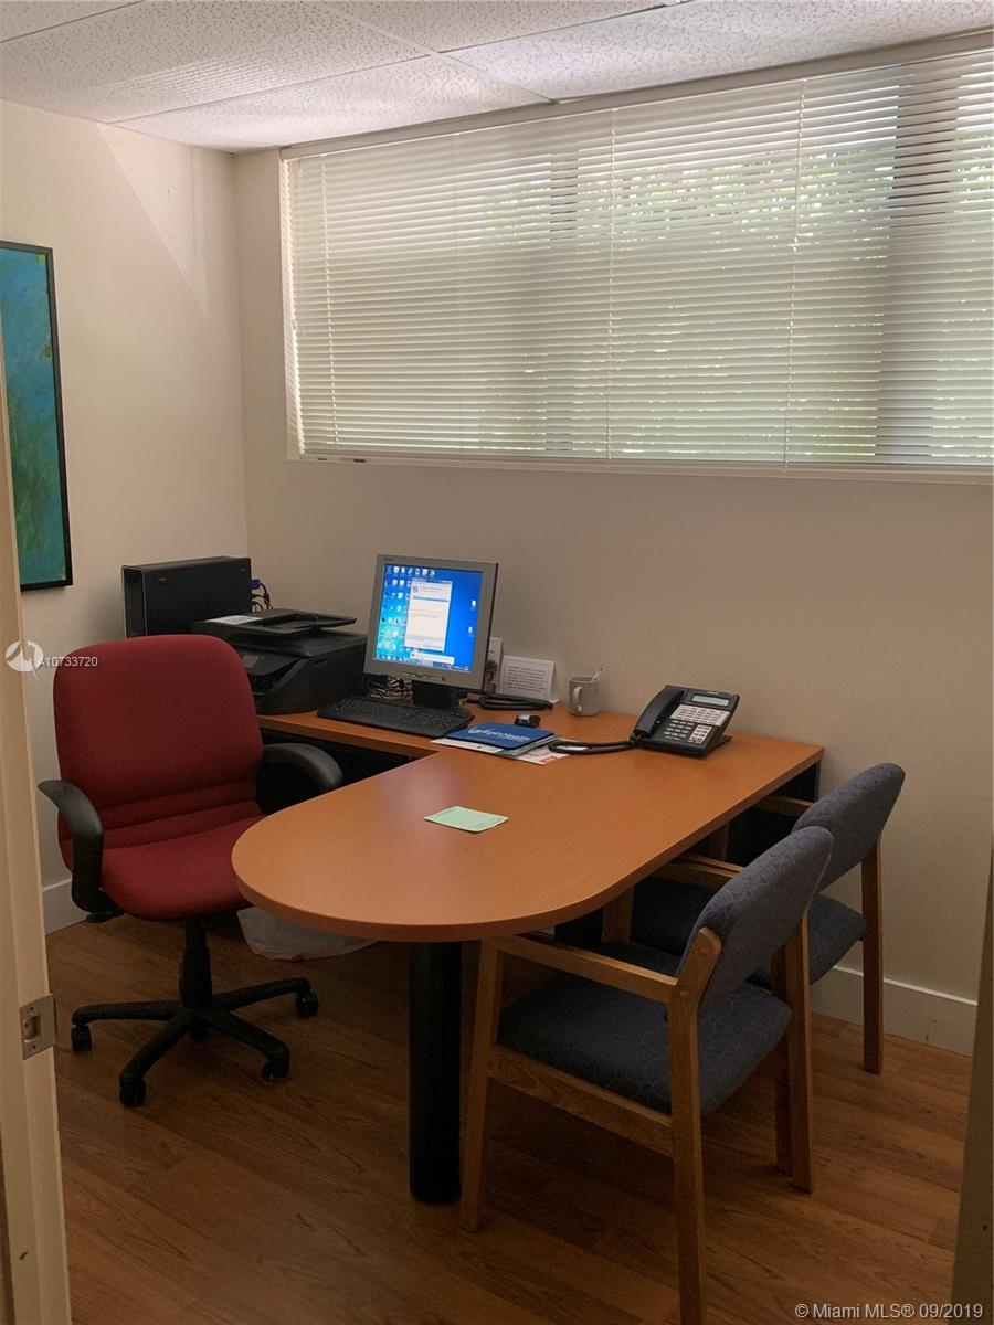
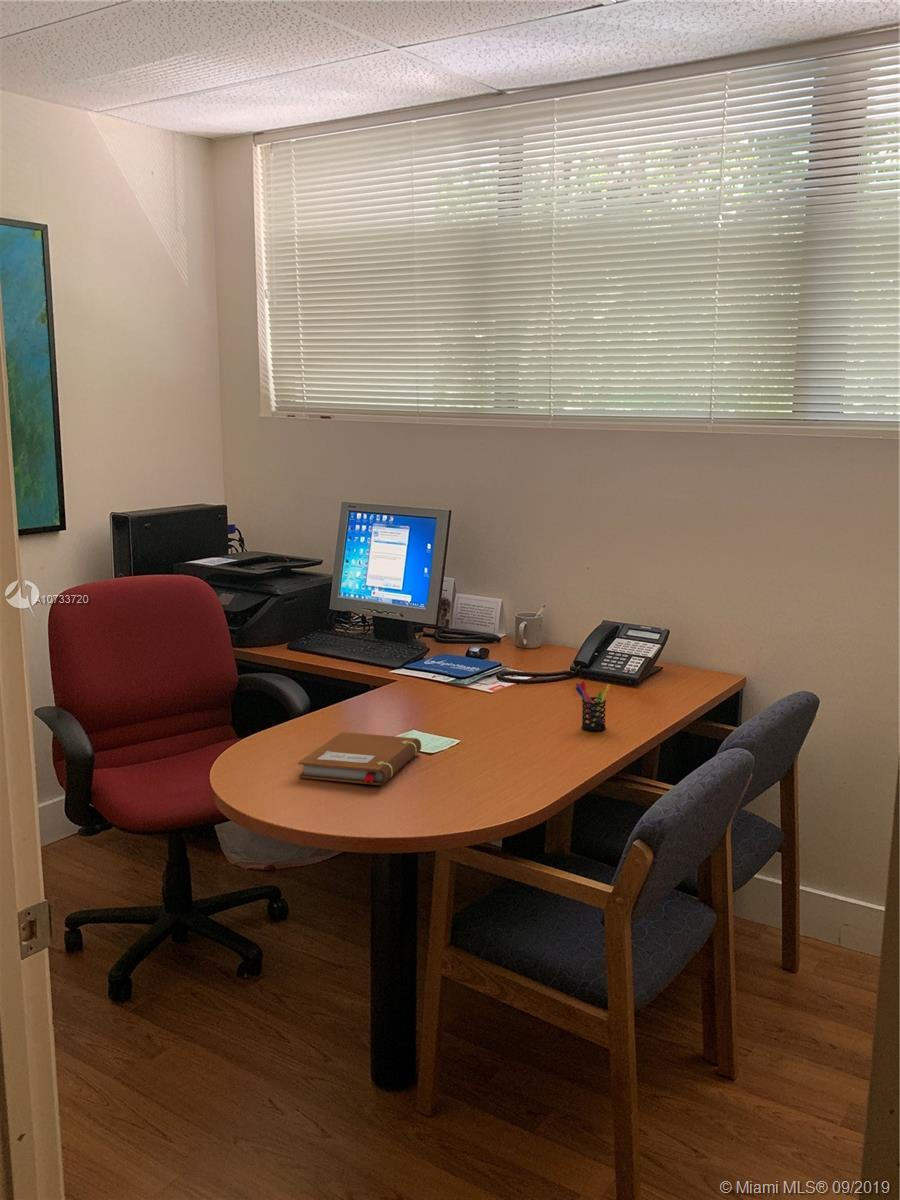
+ pen holder [575,680,612,732]
+ notebook [297,731,422,786]
